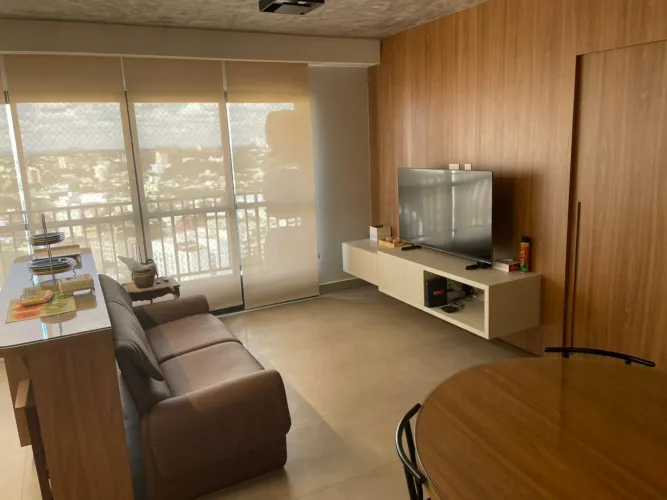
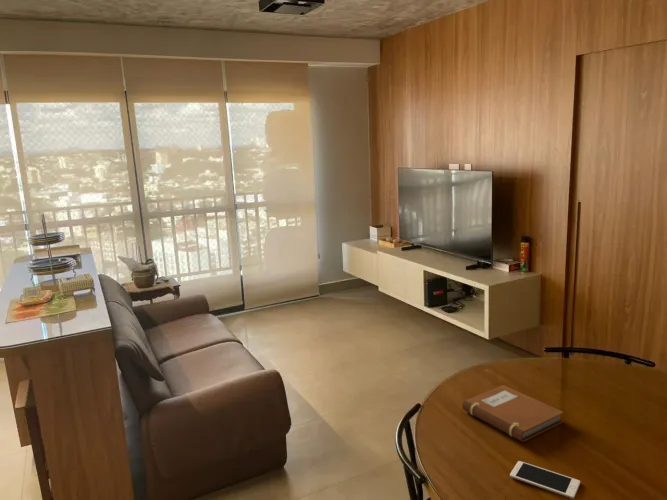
+ notebook [461,384,565,443]
+ cell phone [509,460,581,500]
